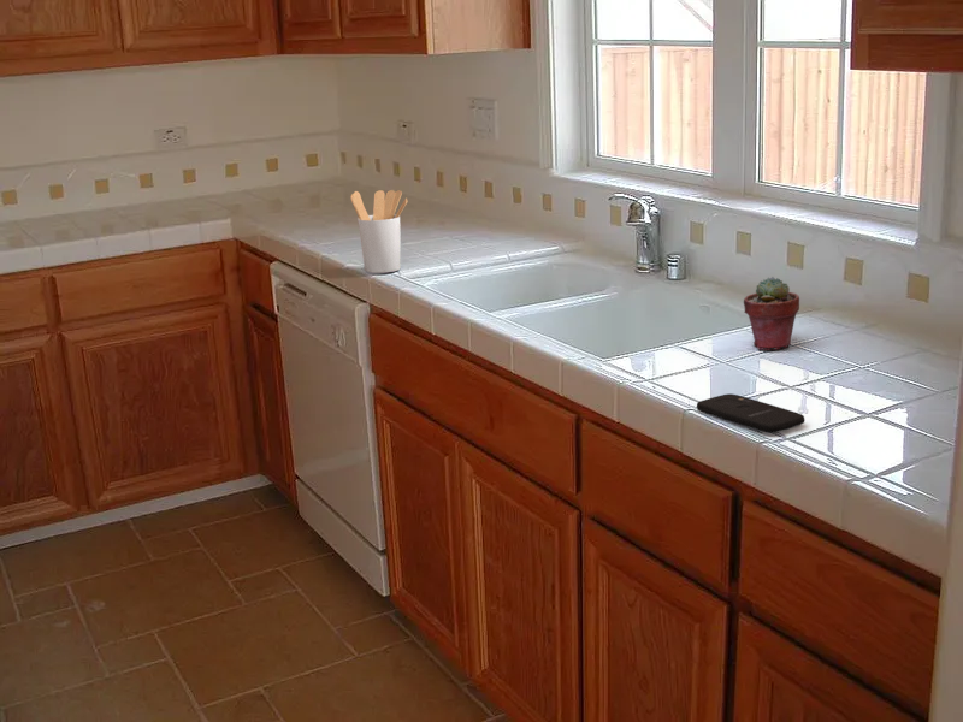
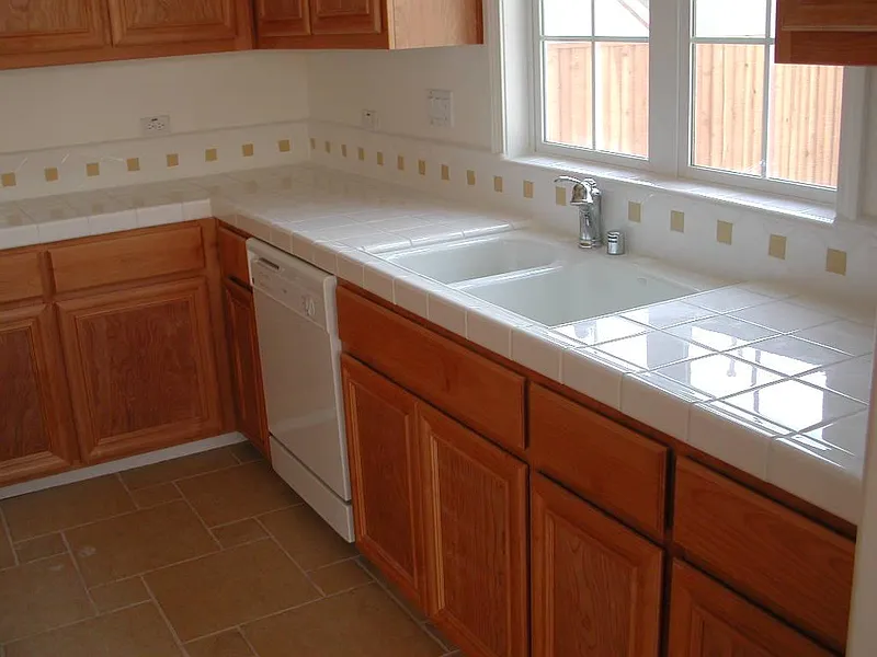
- potted succulent [743,276,800,351]
- utensil holder [350,189,409,274]
- smartphone [696,392,805,433]
